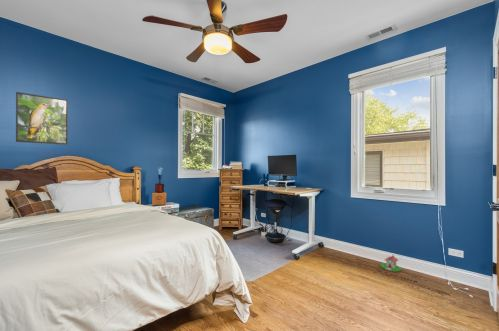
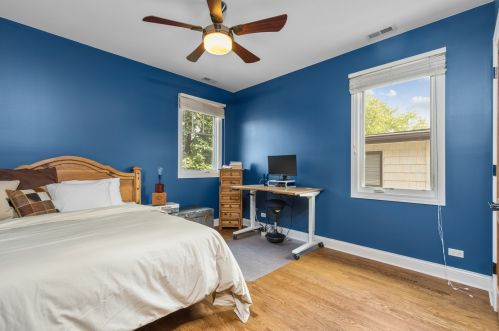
- toy house [380,254,402,273]
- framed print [15,91,69,146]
